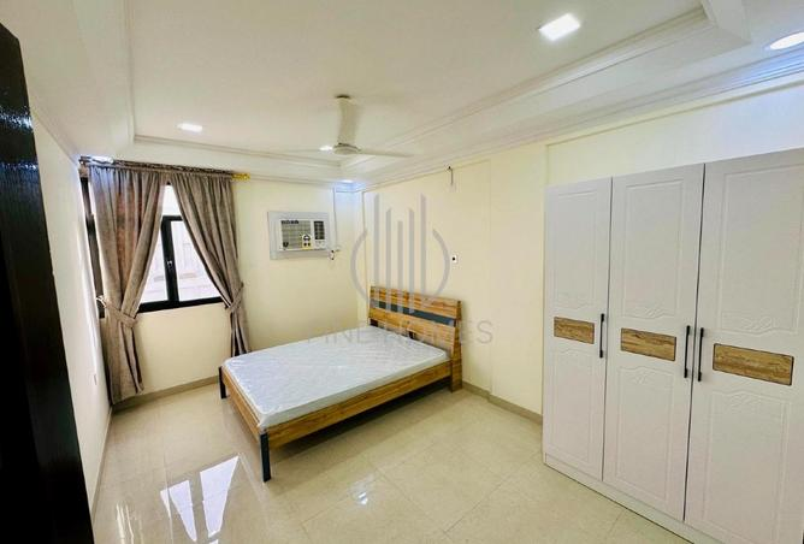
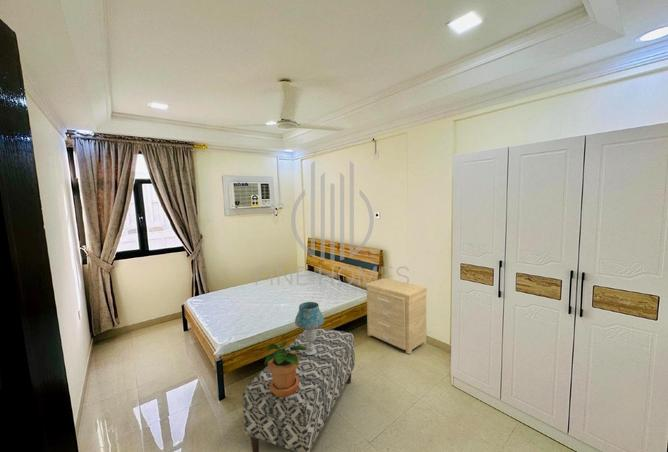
+ bench [242,327,356,452]
+ table lamp [294,301,325,355]
+ side table [365,277,428,355]
+ potted plant [264,341,307,397]
